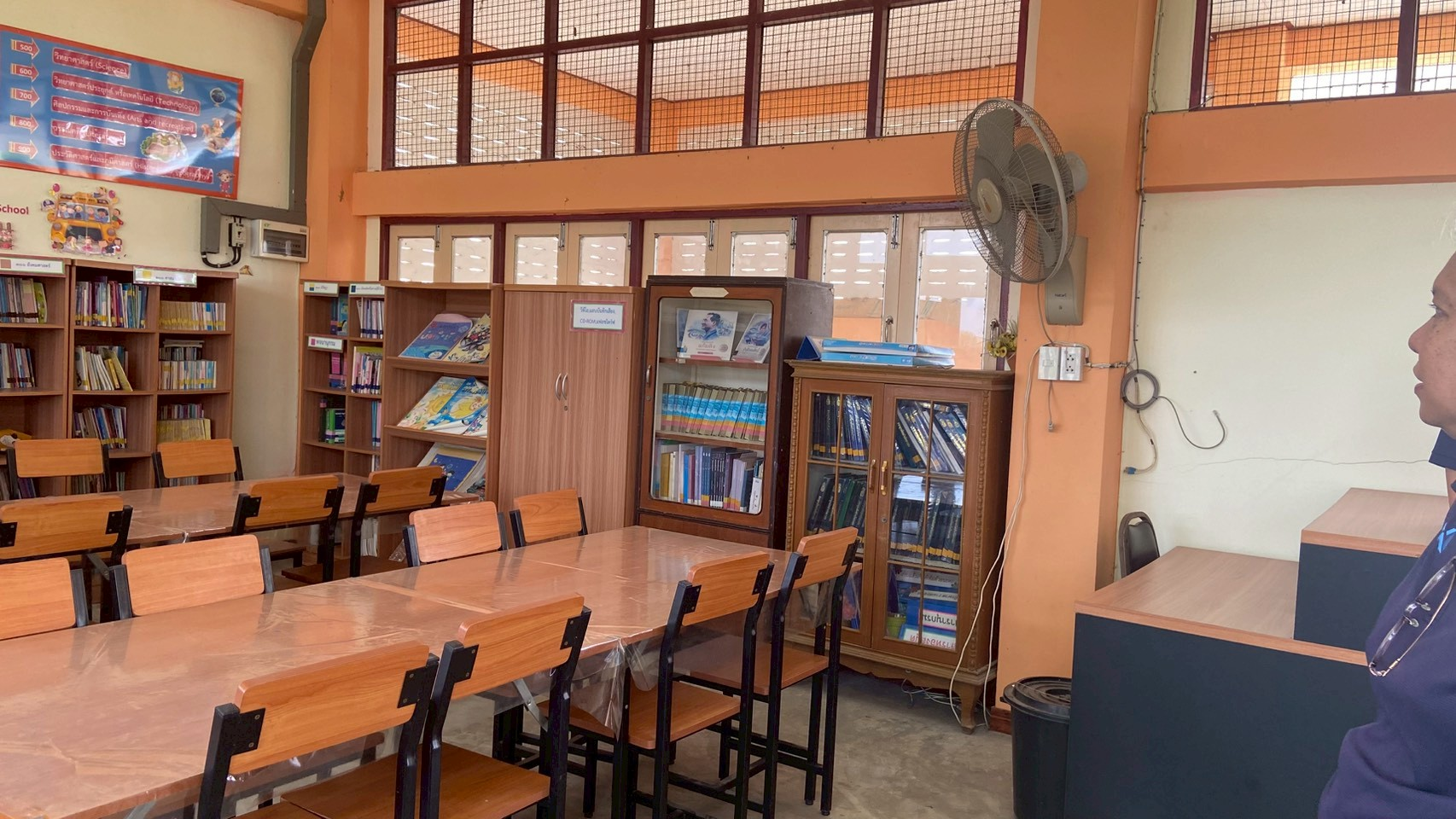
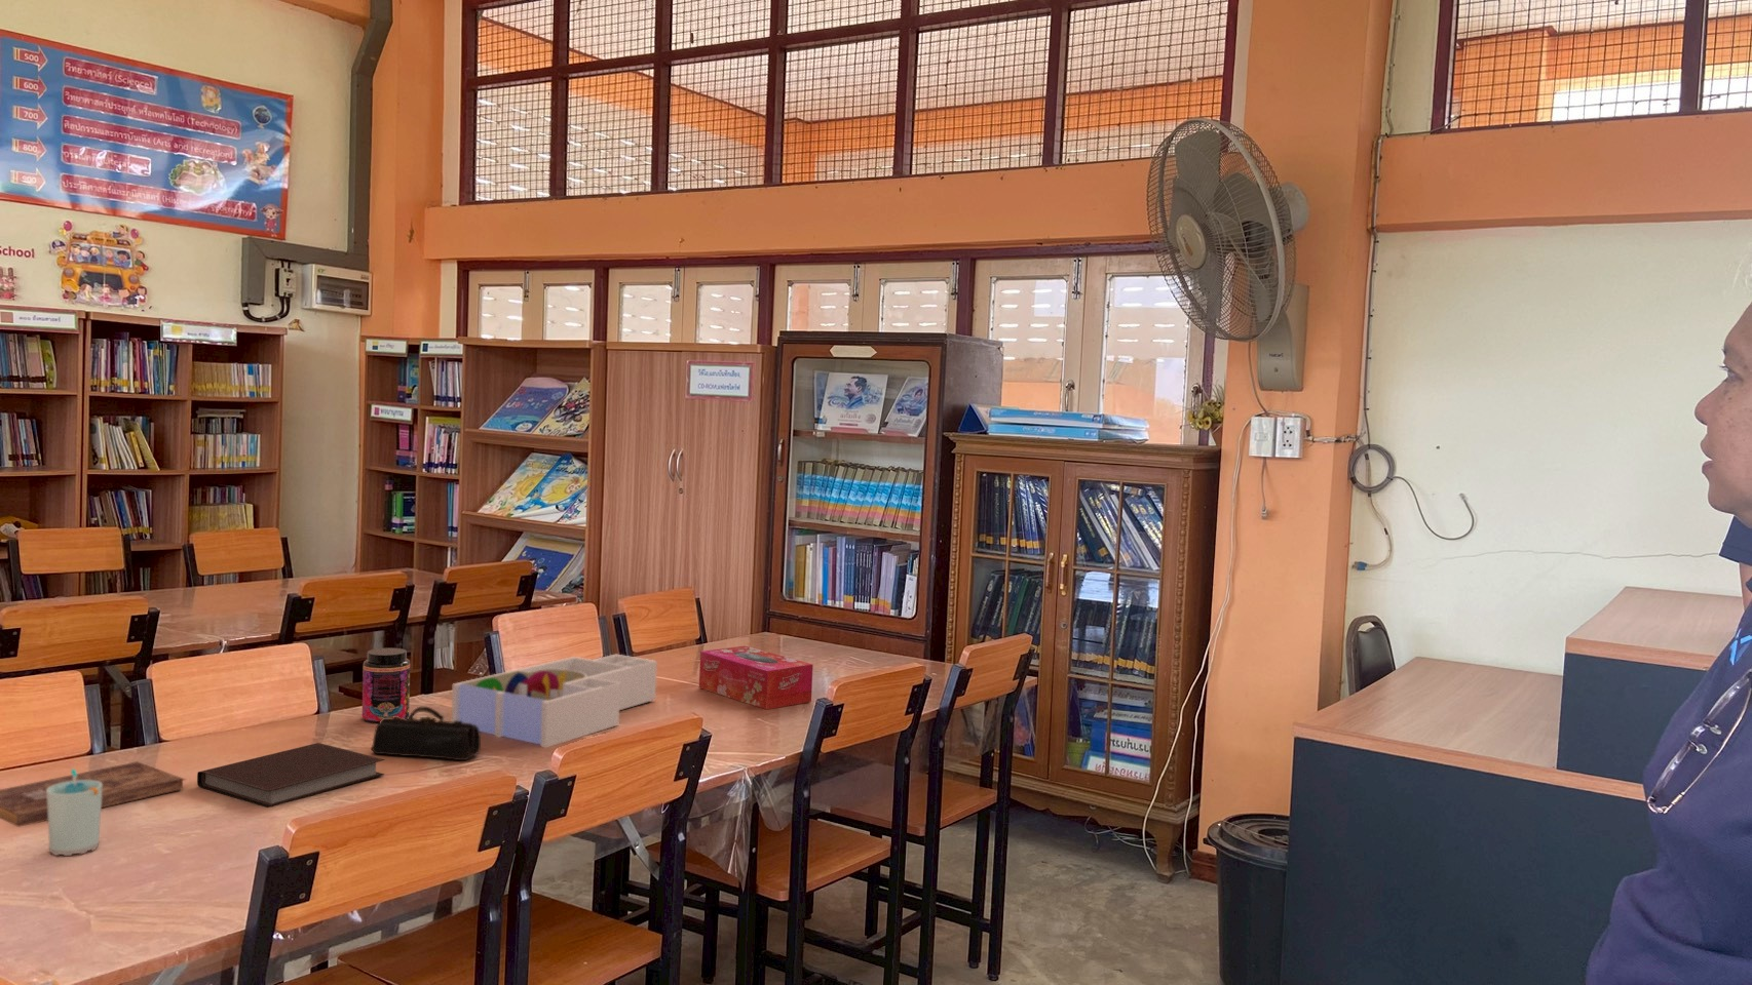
+ desk organizer [451,653,658,749]
+ cup [46,767,102,856]
+ tissue box [698,646,815,710]
+ bible [0,760,188,827]
+ jar [361,647,410,724]
+ pencil case [371,706,481,761]
+ notebook [196,742,386,808]
